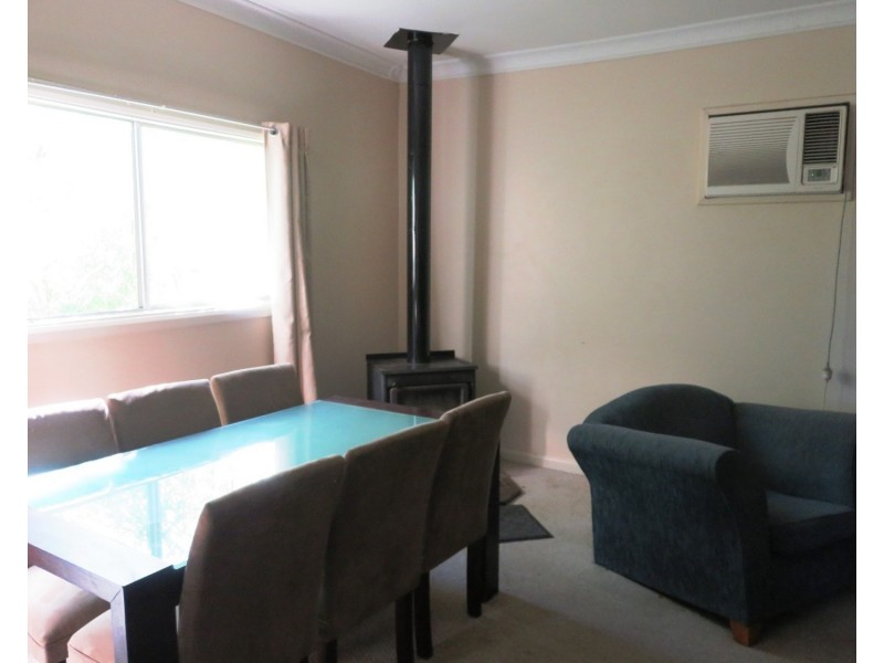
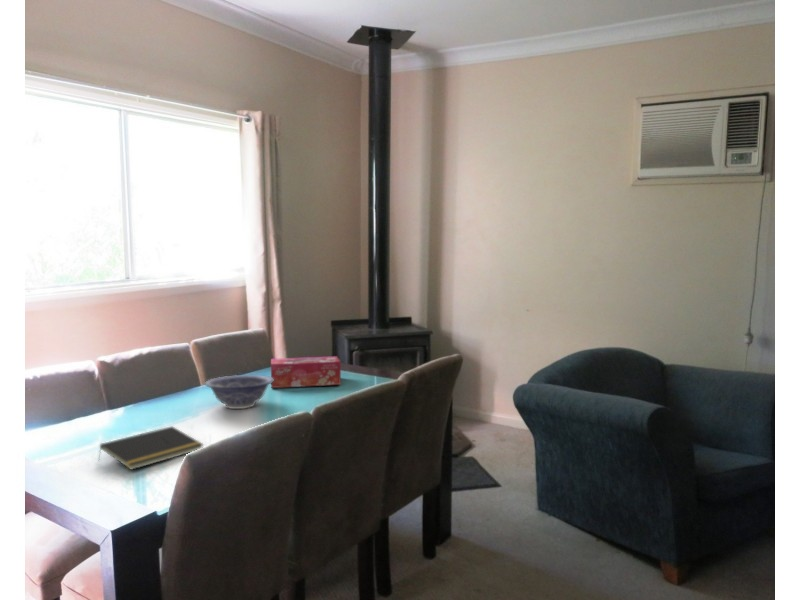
+ decorative bowl [204,374,274,410]
+ tissue box [270,355,342,389]
+ notepad [97,425,205,471]
